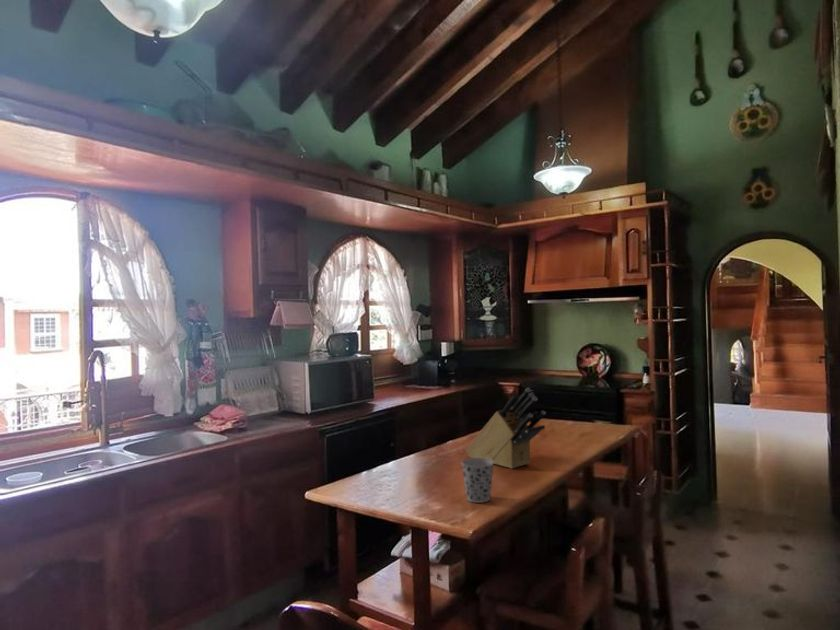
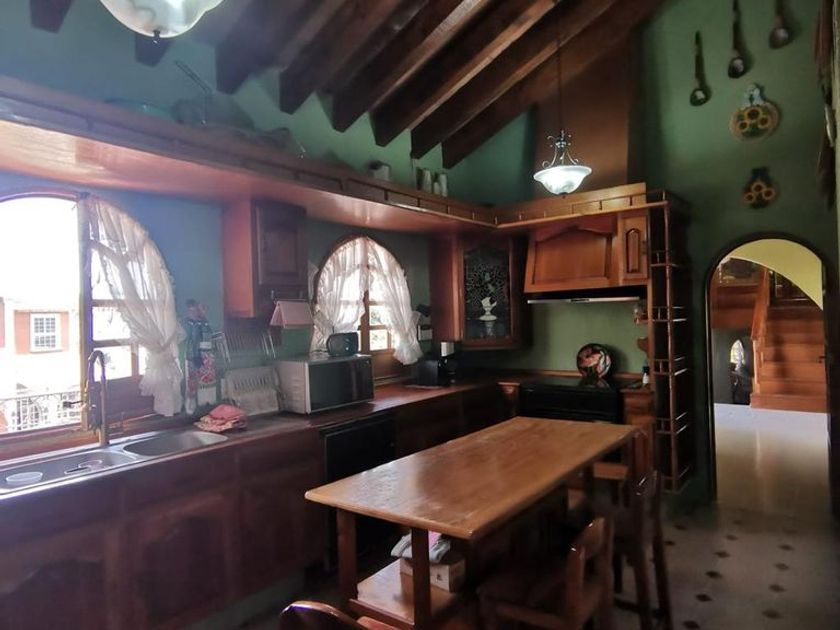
- cup [460,458,494,504]
- knife block [465,387,547,470]
